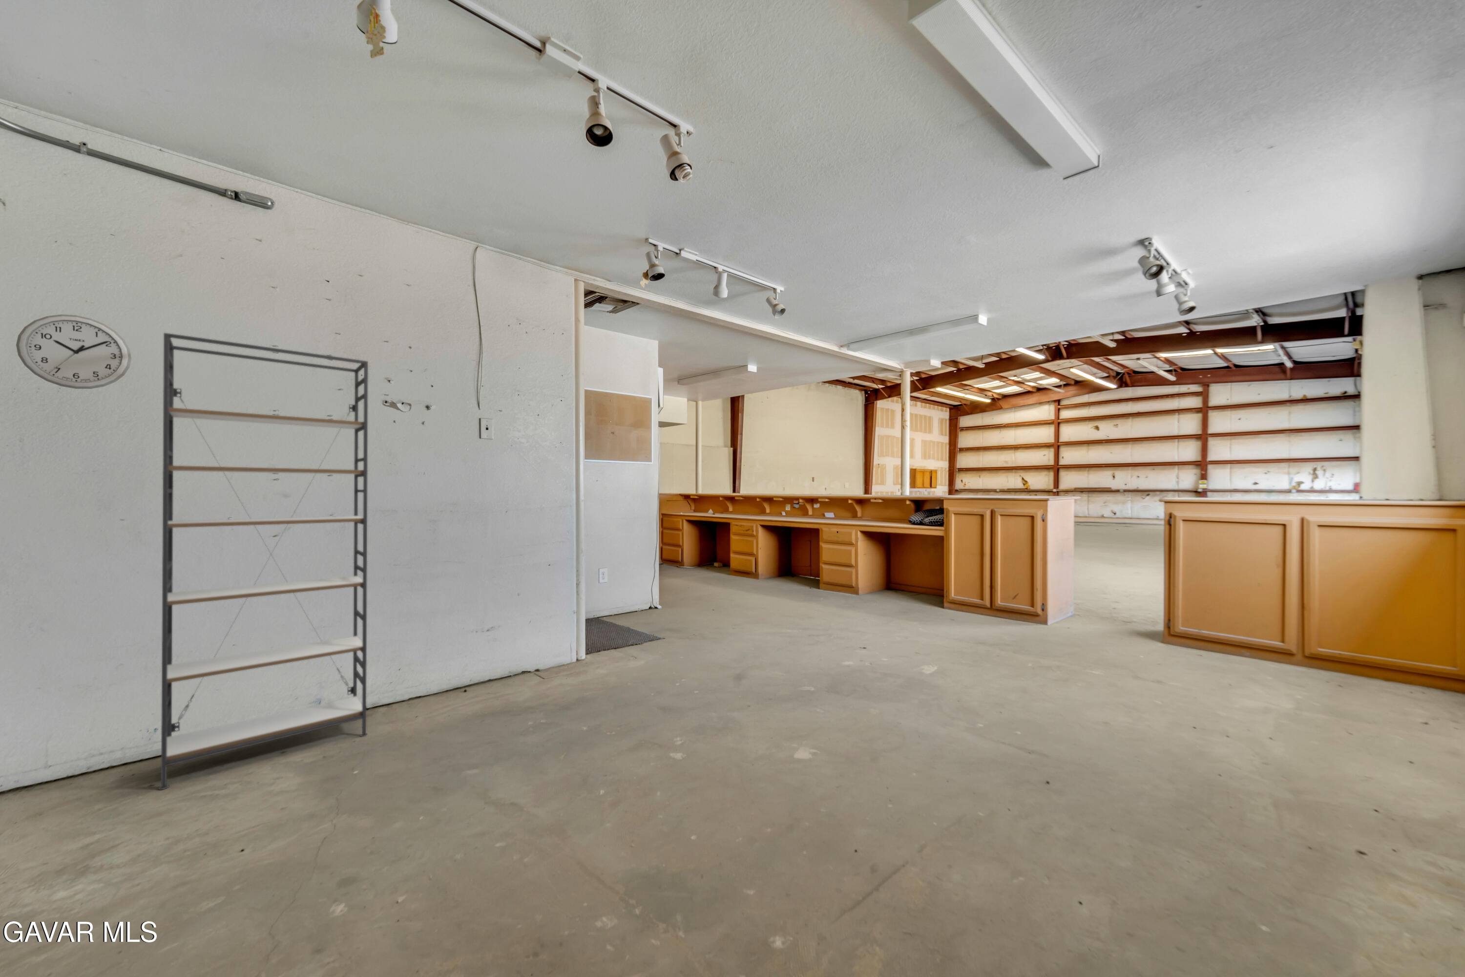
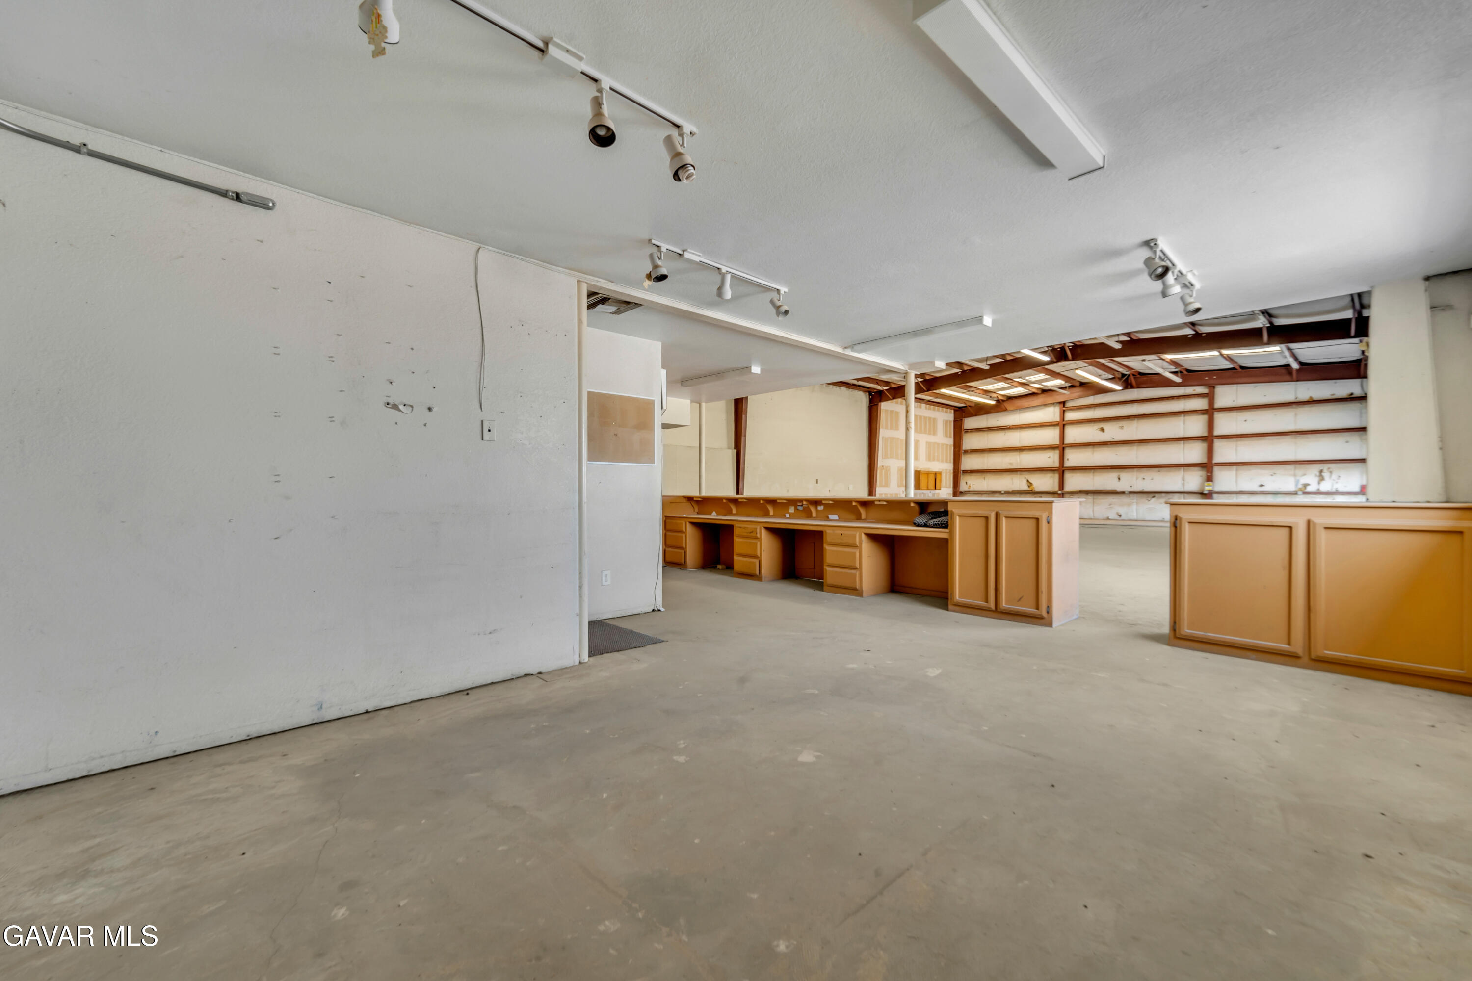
- wall clock [15,314,132,389]
- shelving unit [158,333,368,791]
